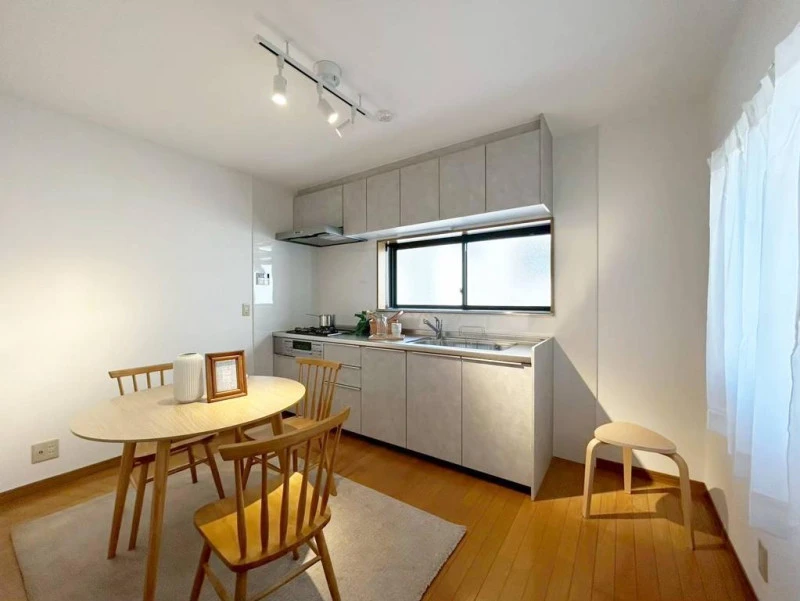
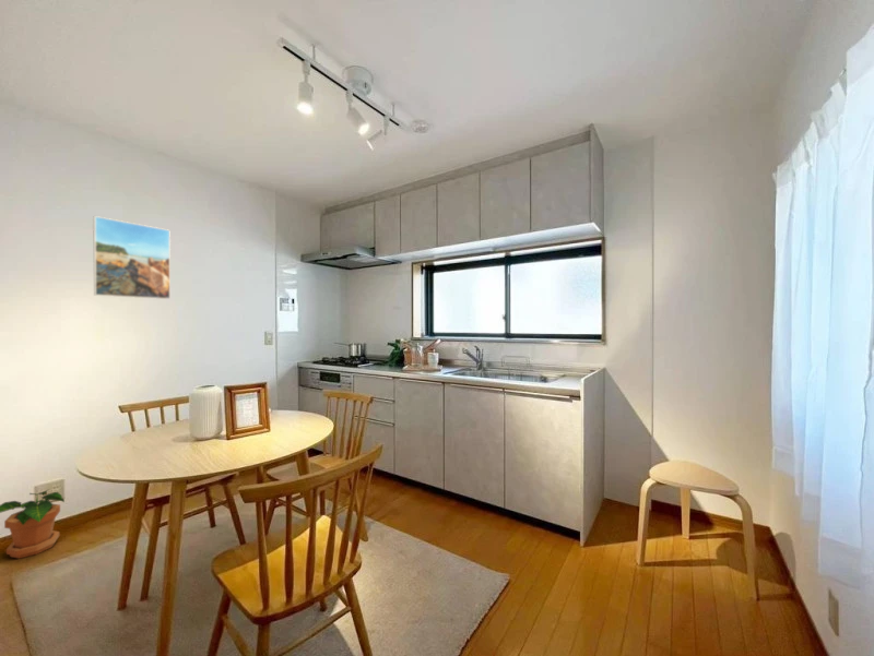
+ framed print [92,215,172,300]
+ potted plant [0,489,66,560]
